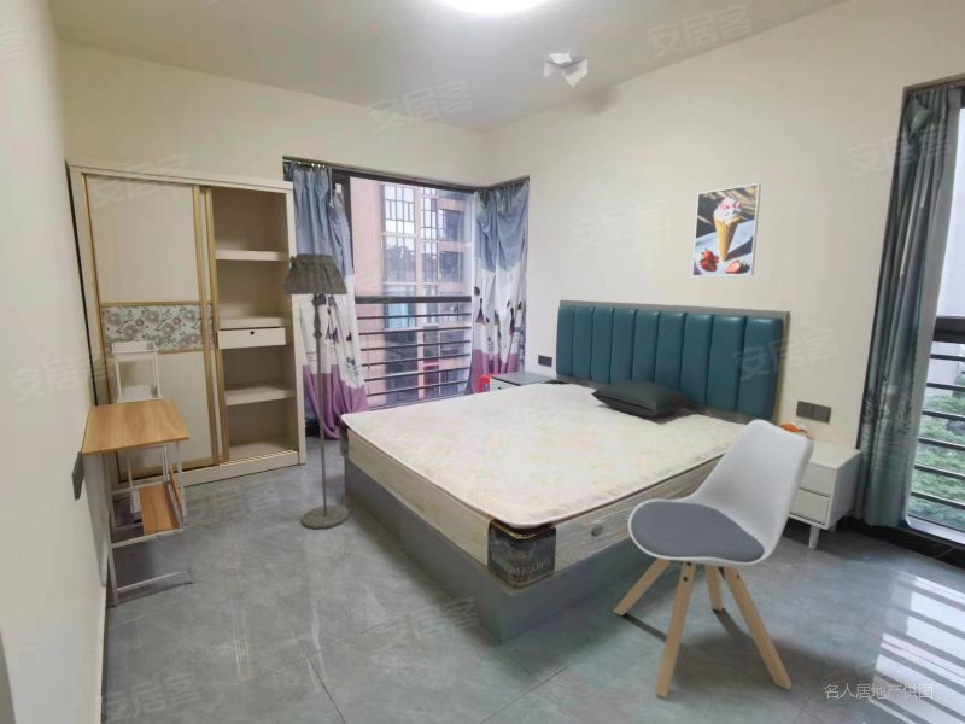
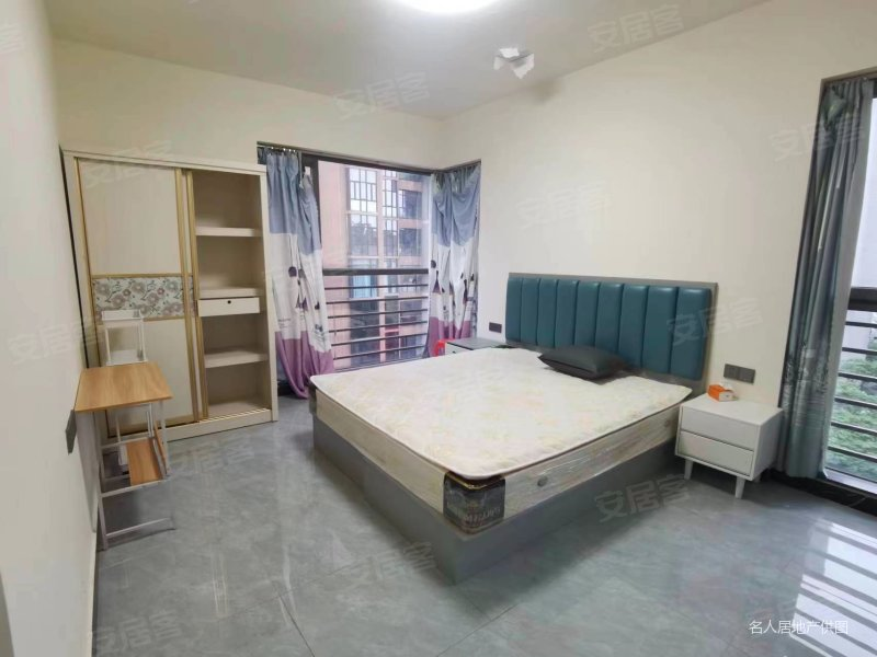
- chair [612,419,815,699]
- floor lamp [281,252,350,530]
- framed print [691,182,762,278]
